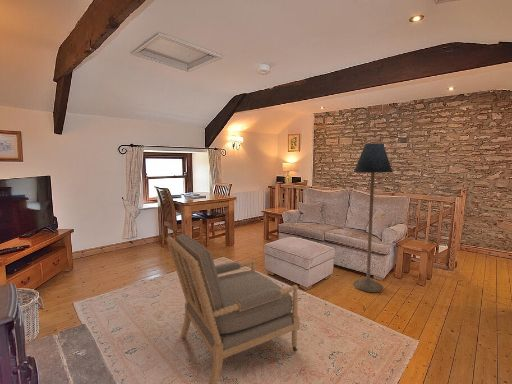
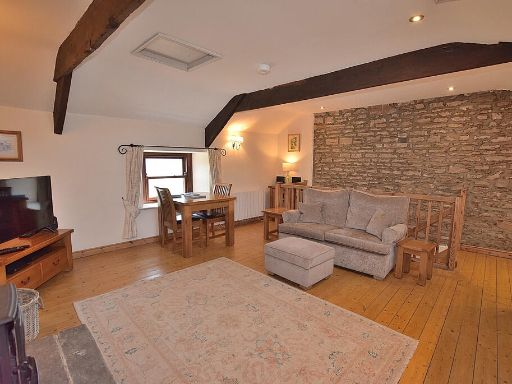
- floor lamp [352,142,393,293]
- armchair [165,232,301,384]
